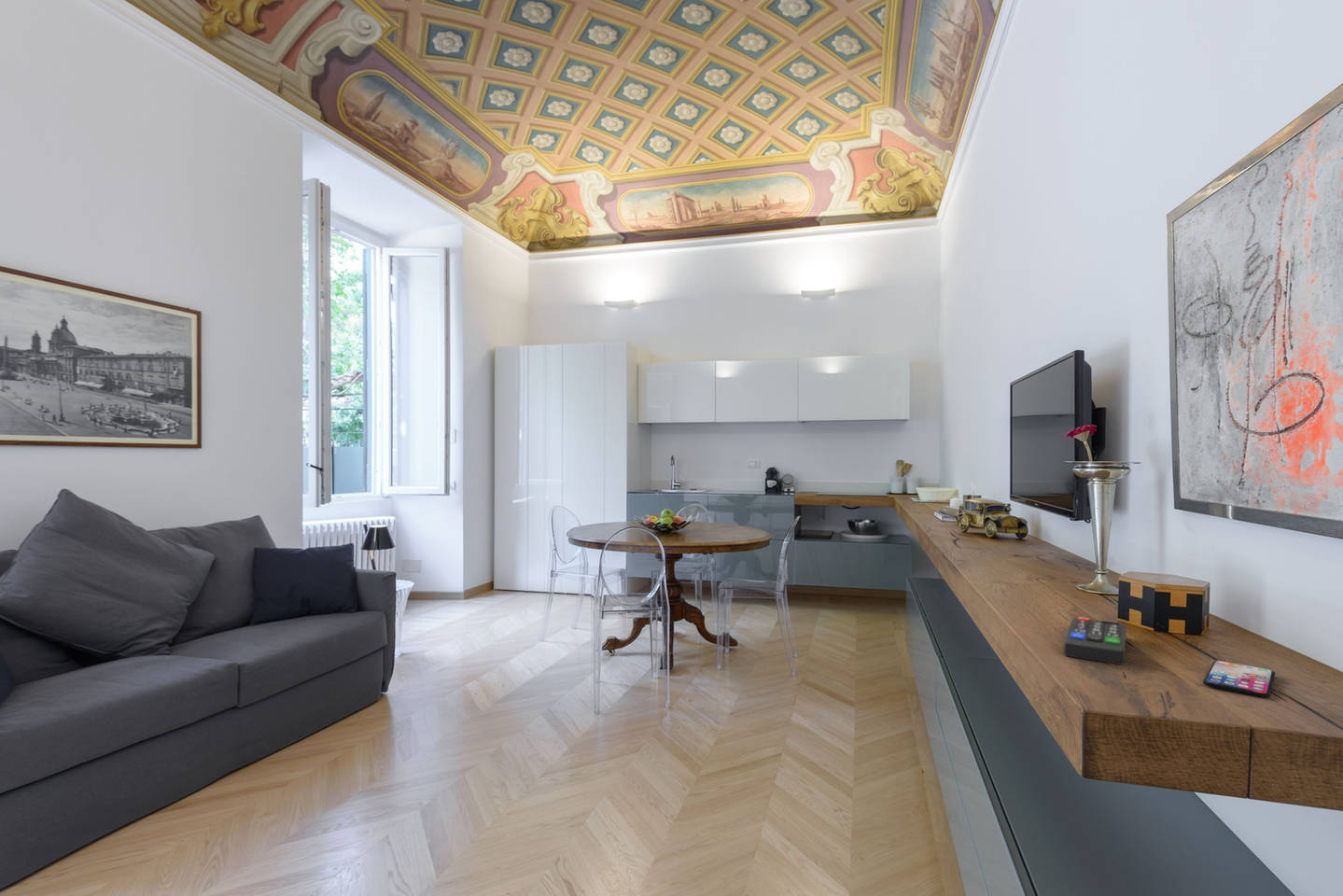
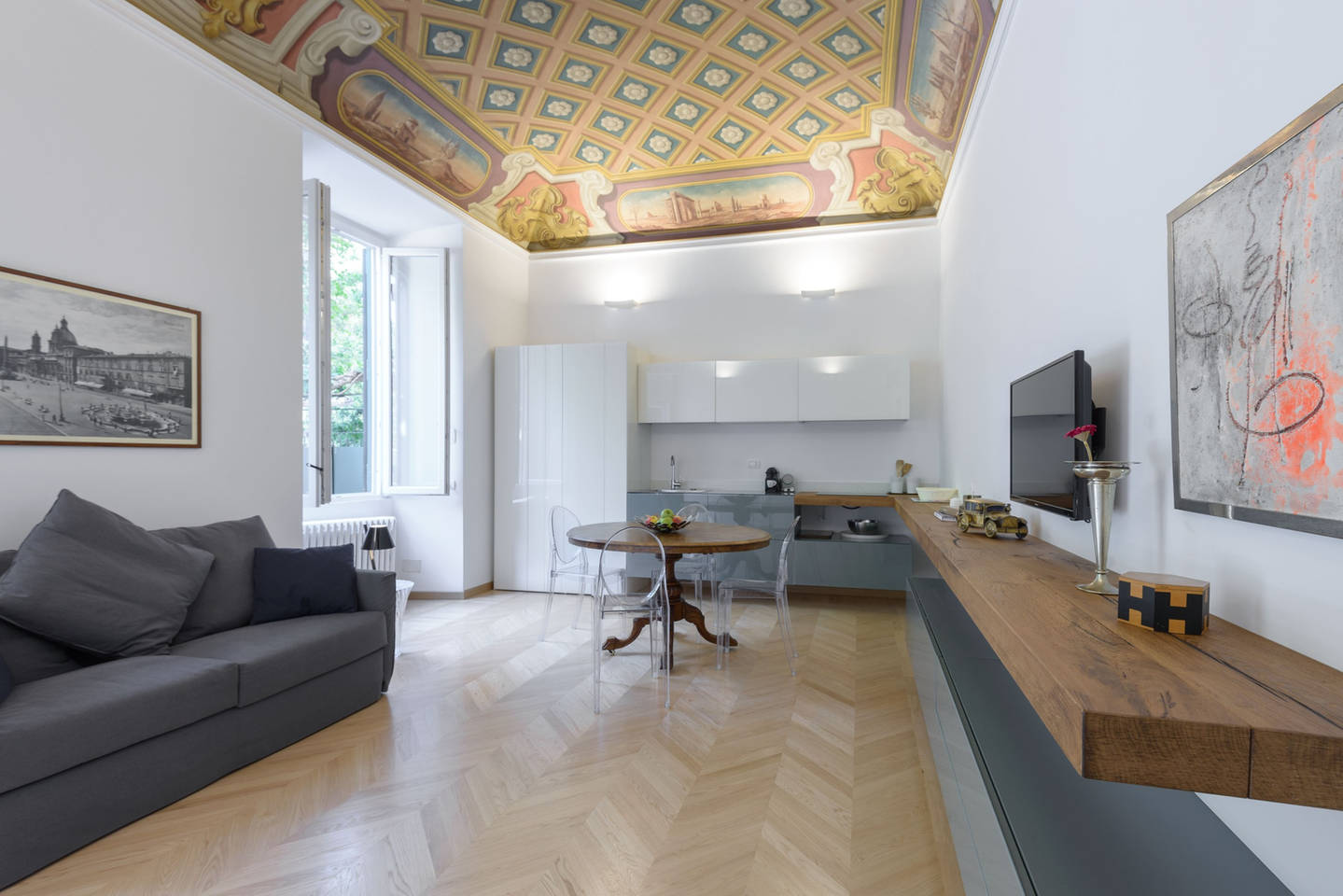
- smartphone [1202,660,1276,698]
- remote control [1063,616,1126,665]
